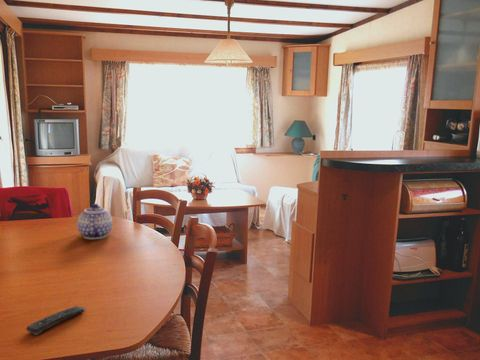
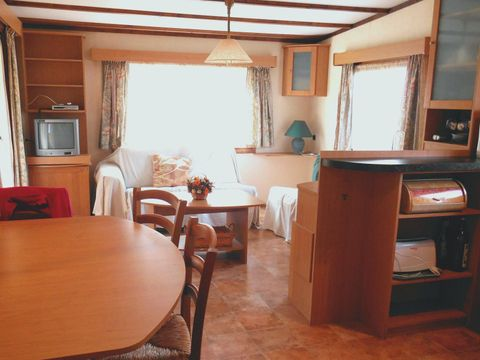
- remote control [25,305,86,336]
- teapot [76,203,114,240]
